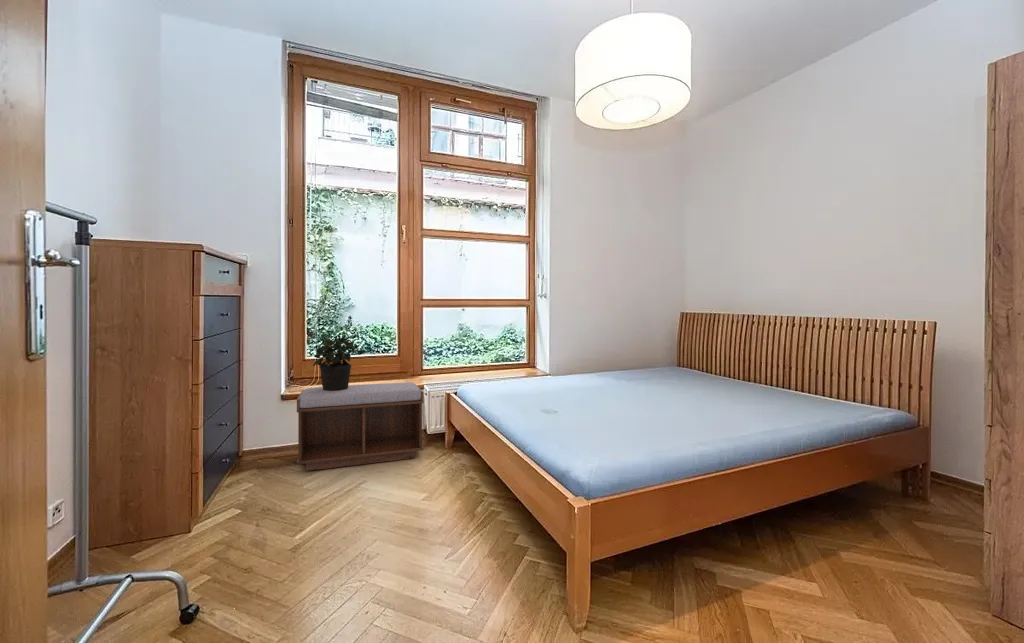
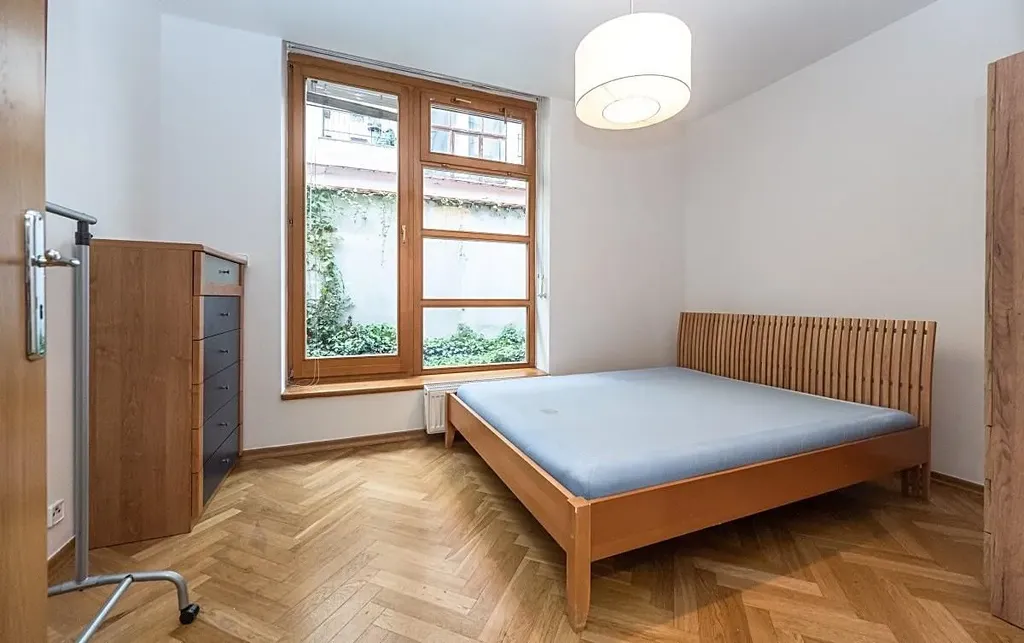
- bench [296,381,424,472]
- potted plant [312,333,365,391]
